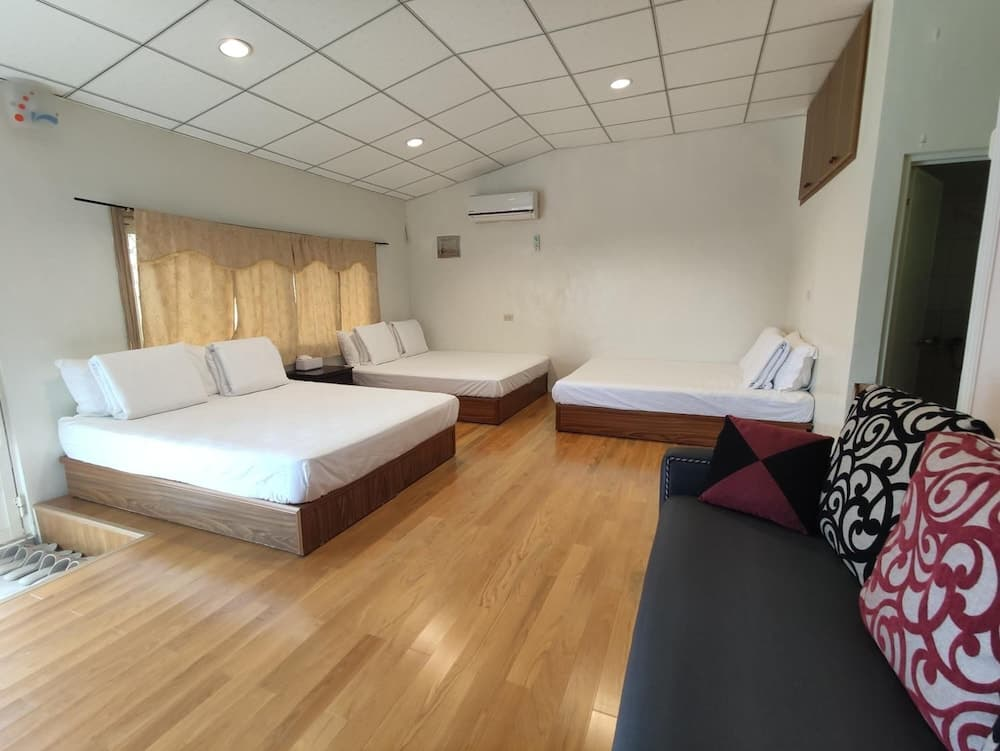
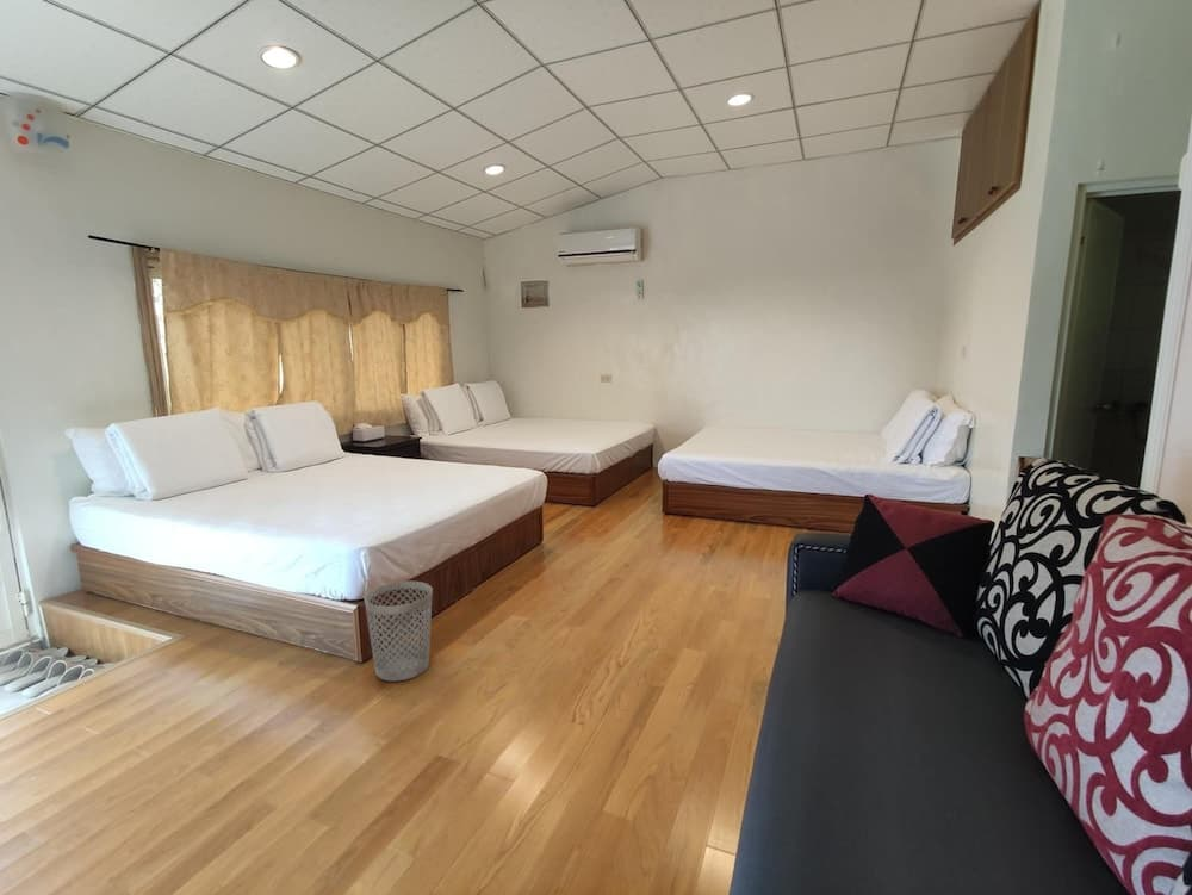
+ wastebasket [364,580,434,683]
